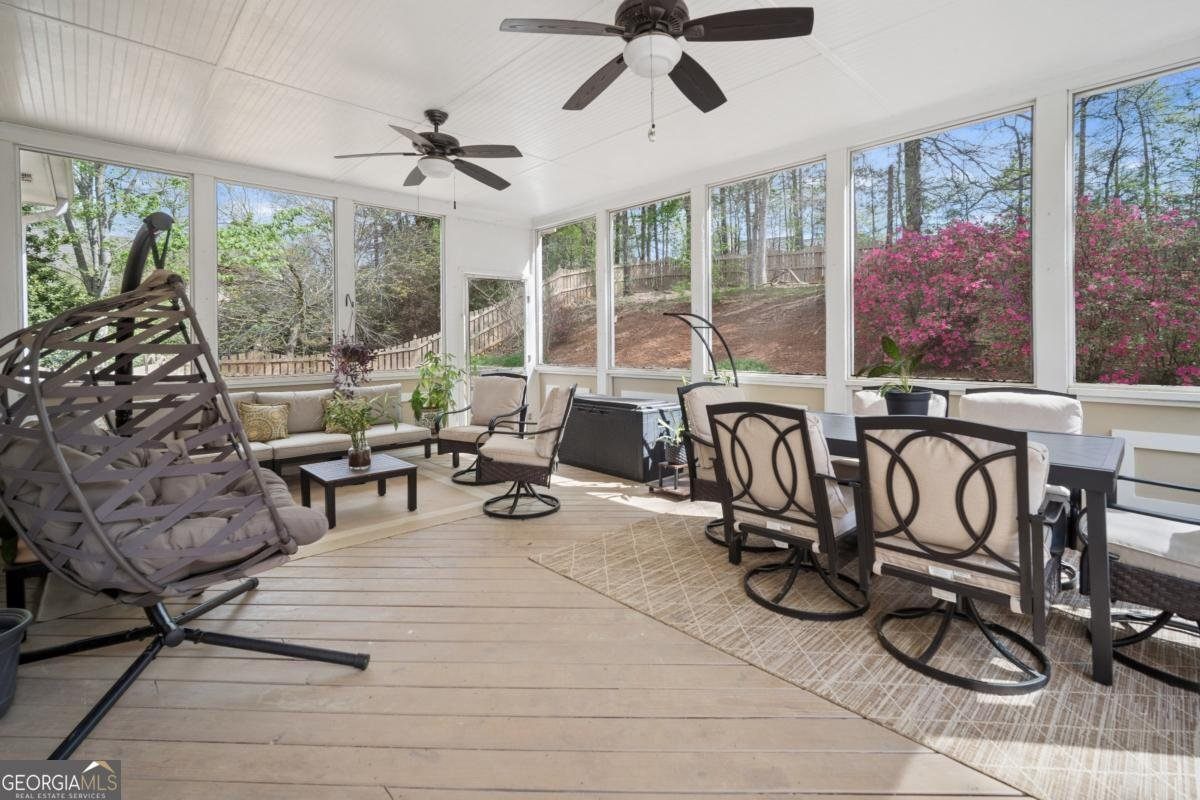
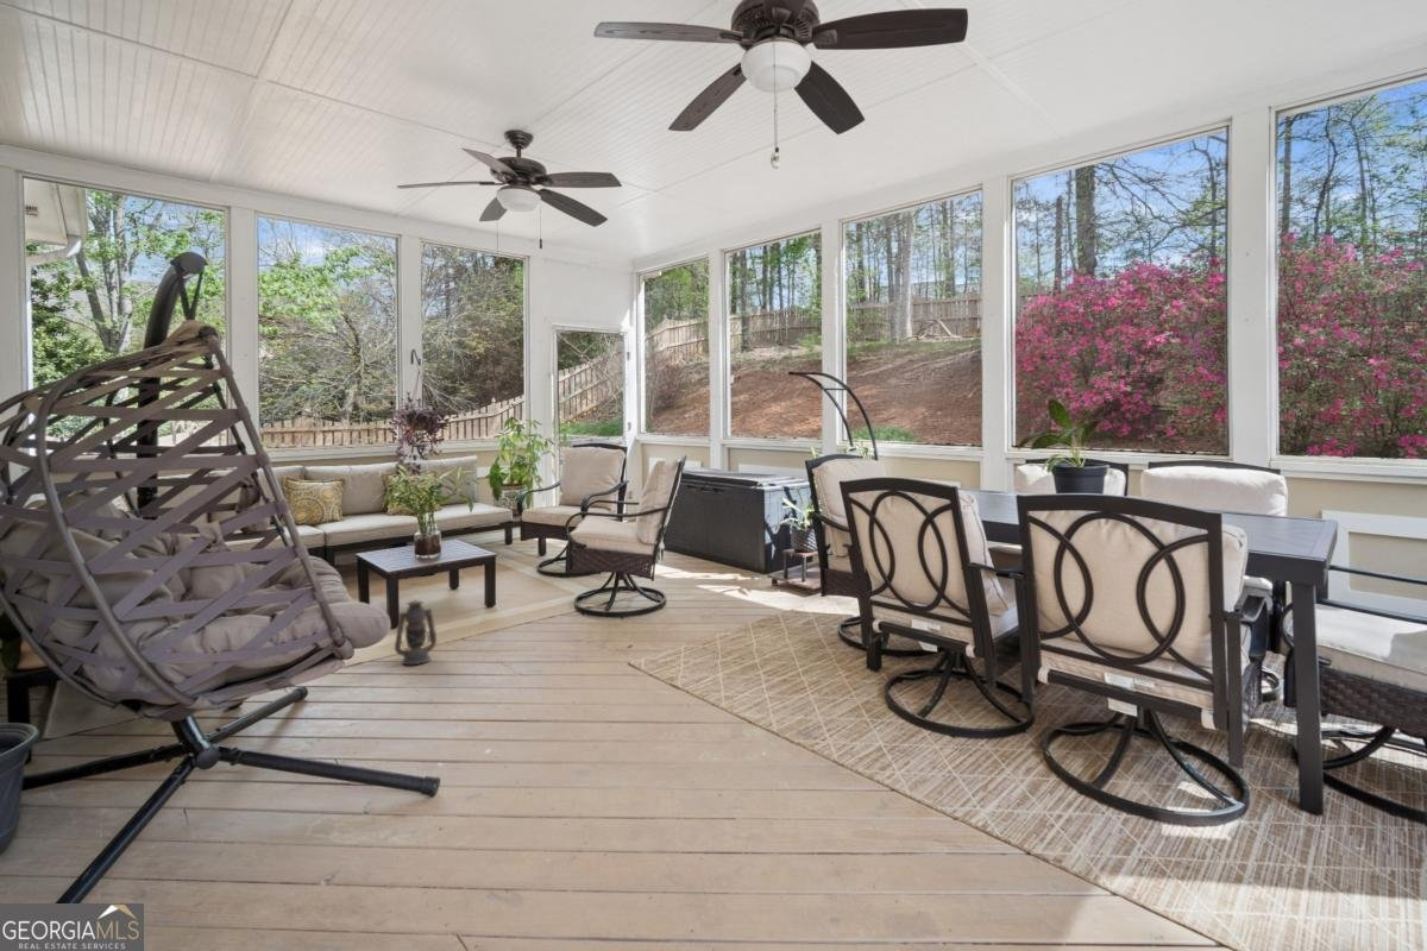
+ lantern [394,599,438,666]
